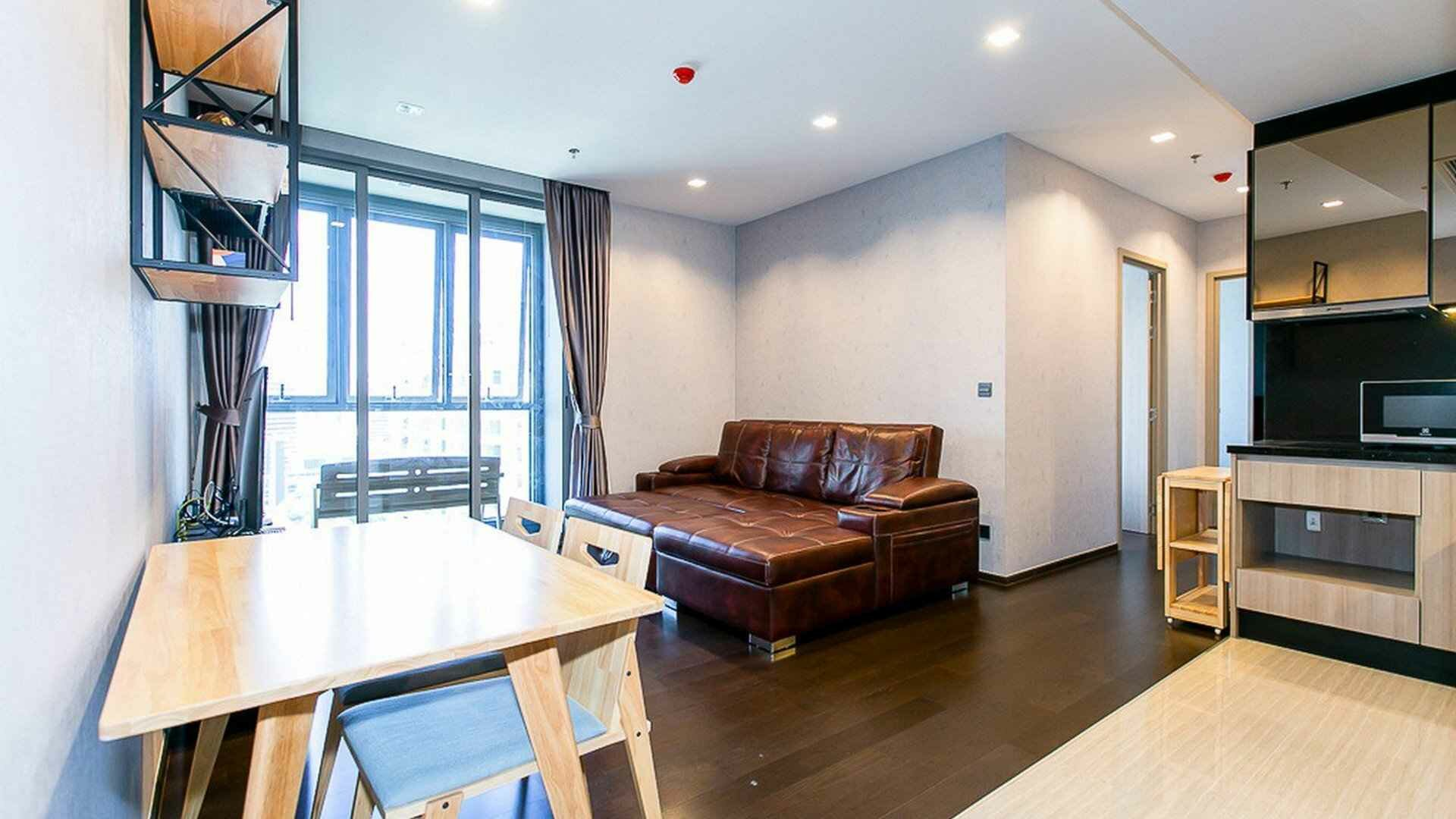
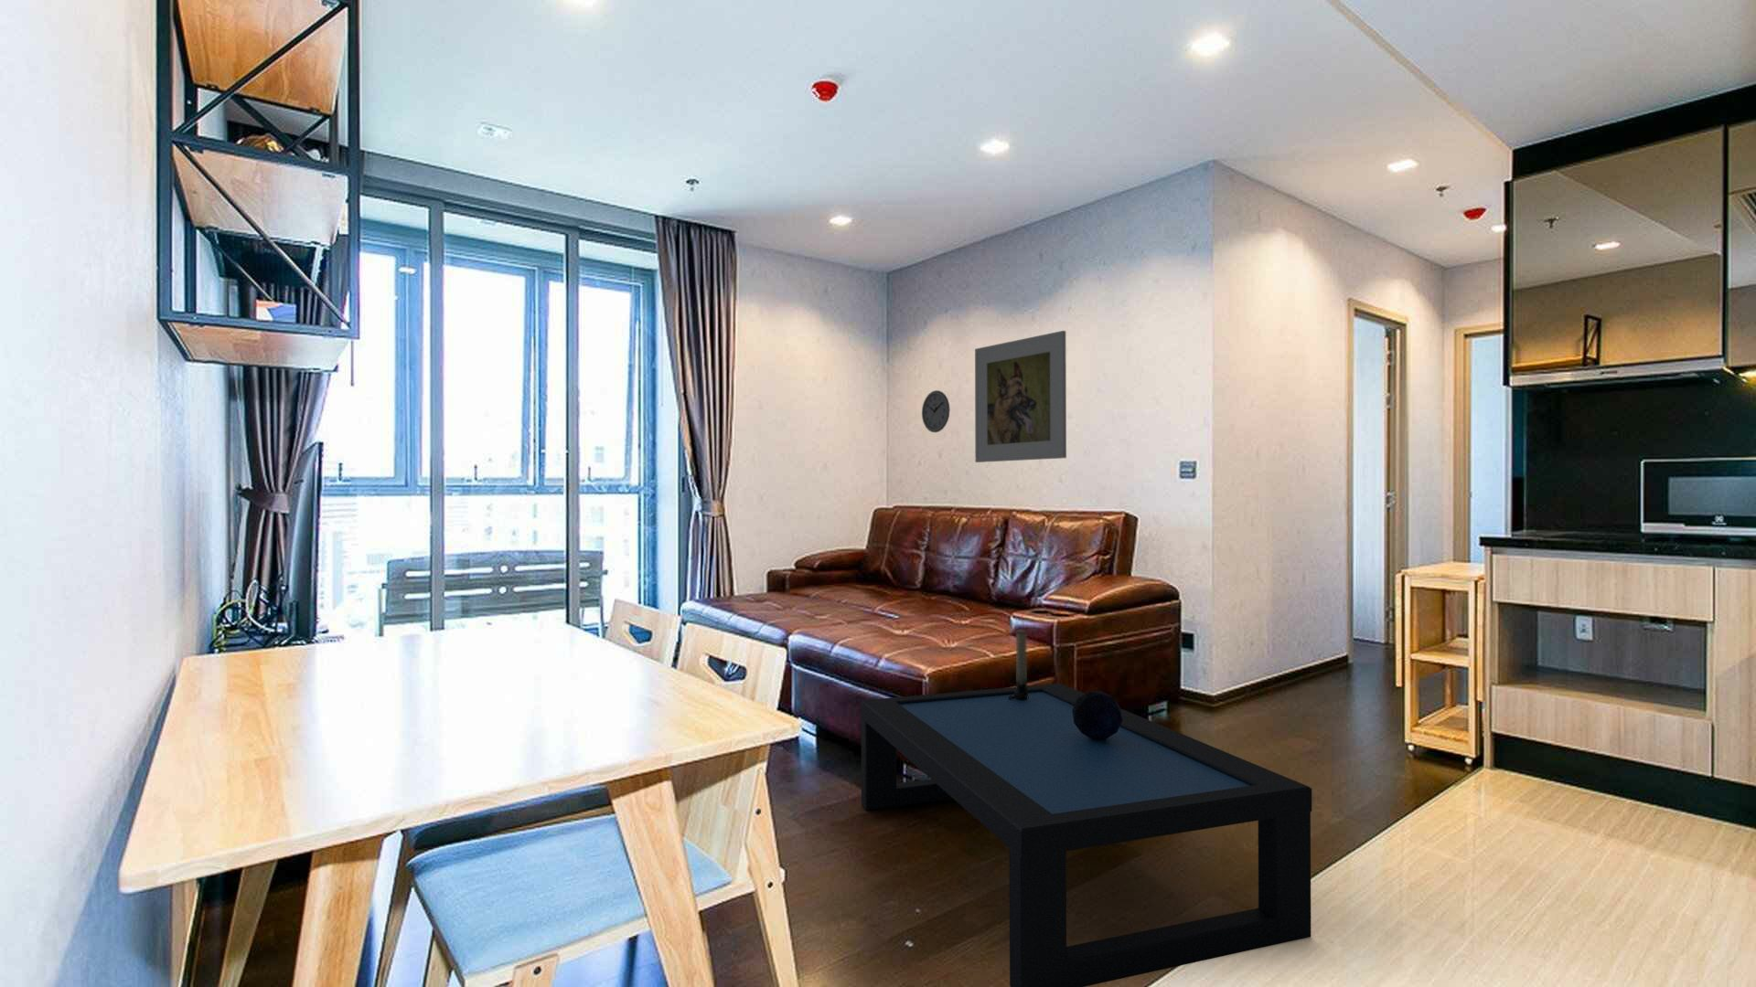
+ wall clock [921,389,952,433]
+ coffee table [861,682,1312,987]
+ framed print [974,330,1067,463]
+ candle [1008,629,1029,700]
+ decorative orb [1072,691,1122,740]
